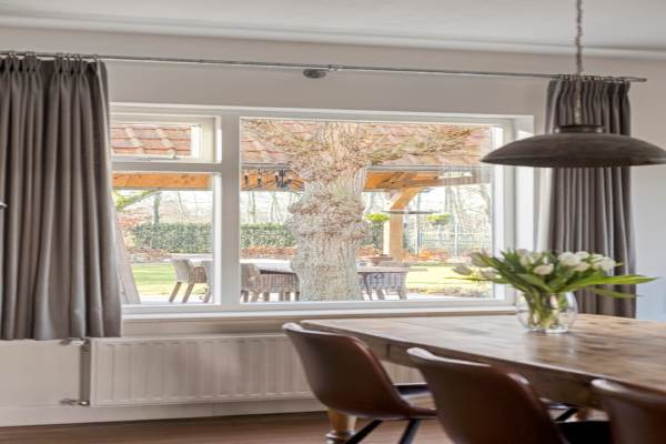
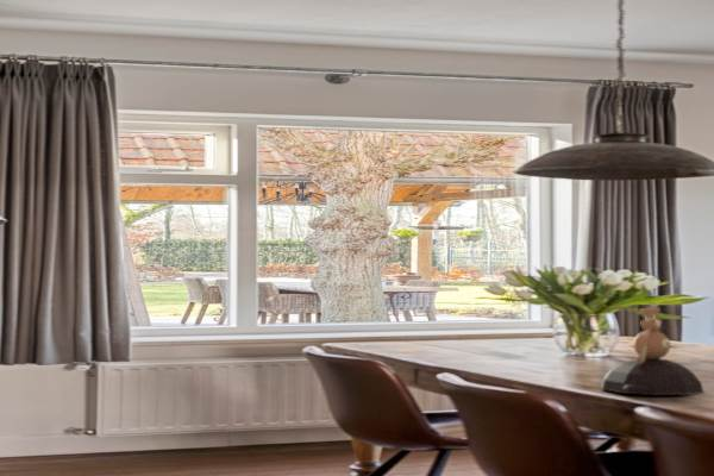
+ decorative bowl [601,307,704,396]
